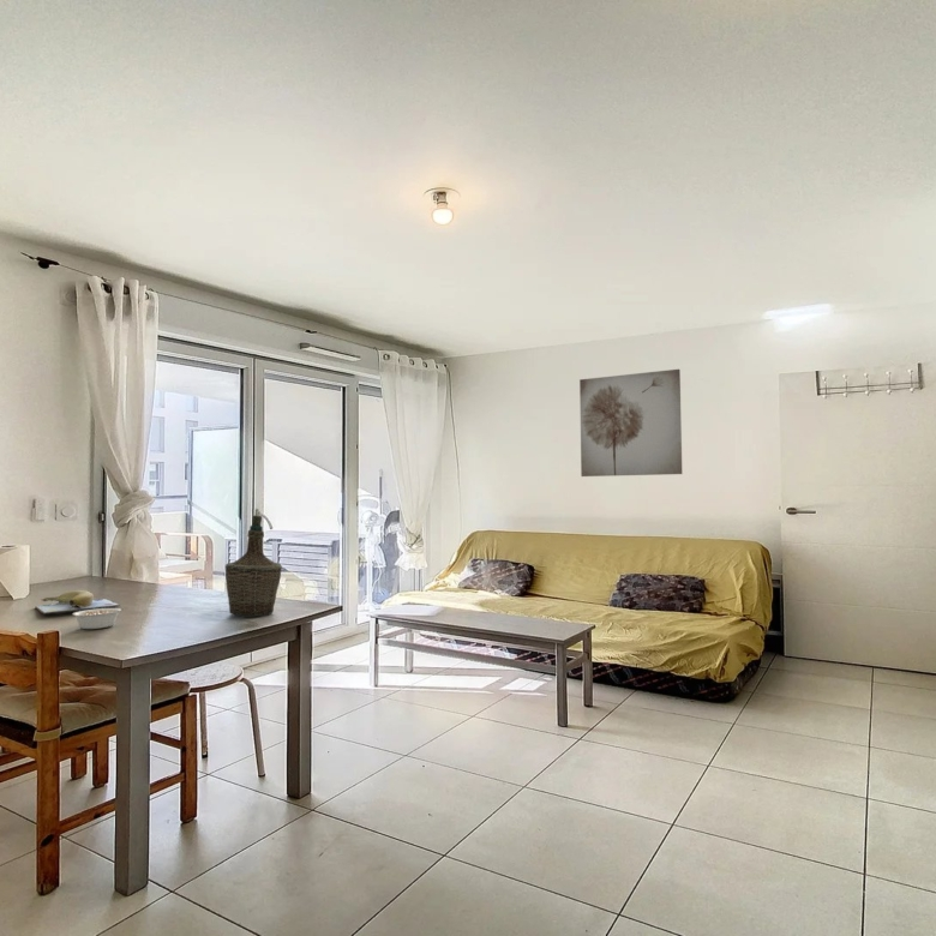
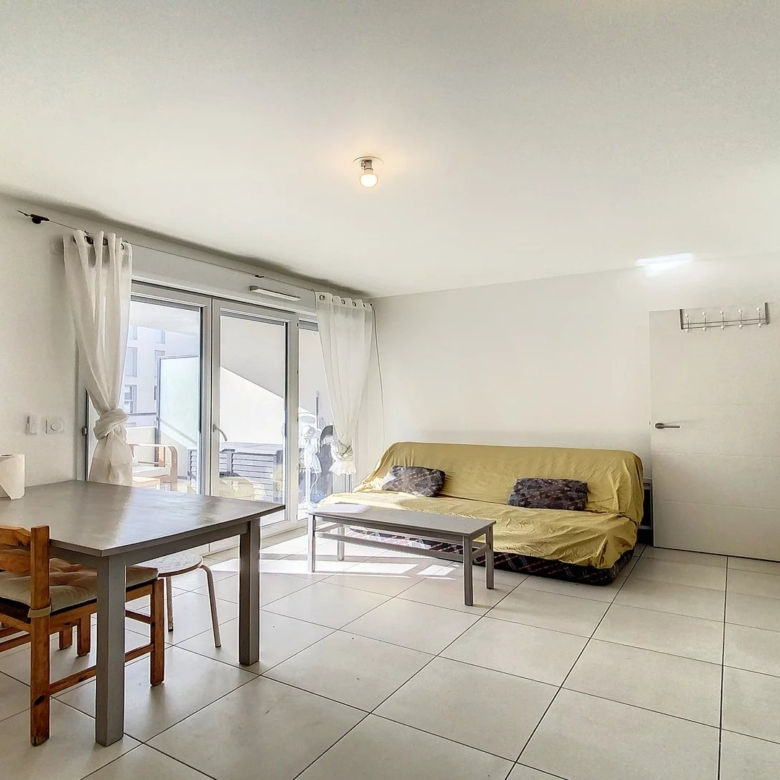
- wall art [578,368,683,478]
- bottle [224,514,283,617]
- legume [72,606,130,630]
- banana [35,589,121,616]
